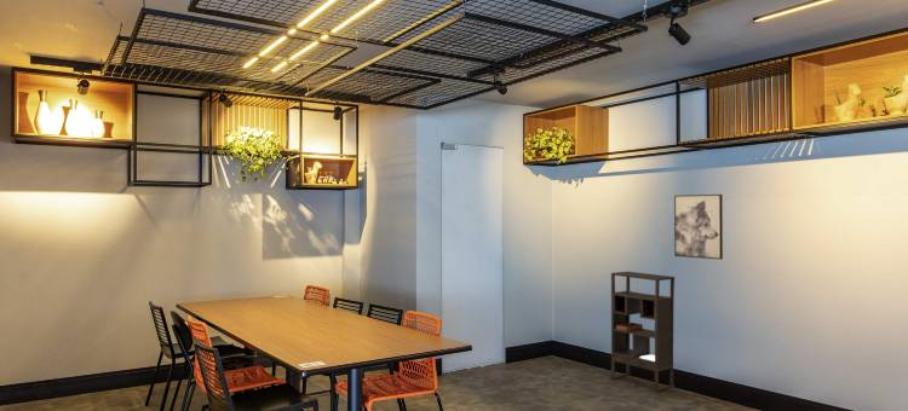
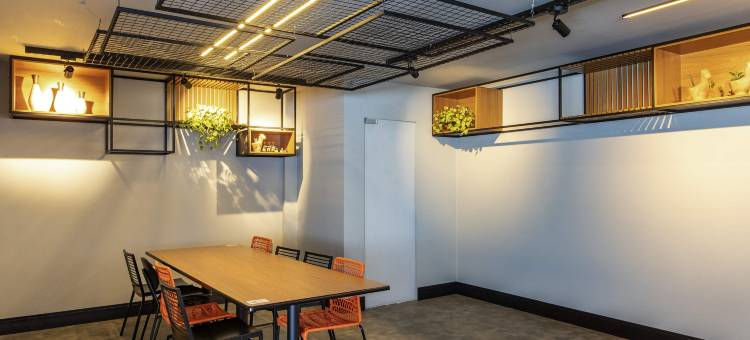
- wall art [673,193,724,261]
- bookshelf [609,271,676,393]
